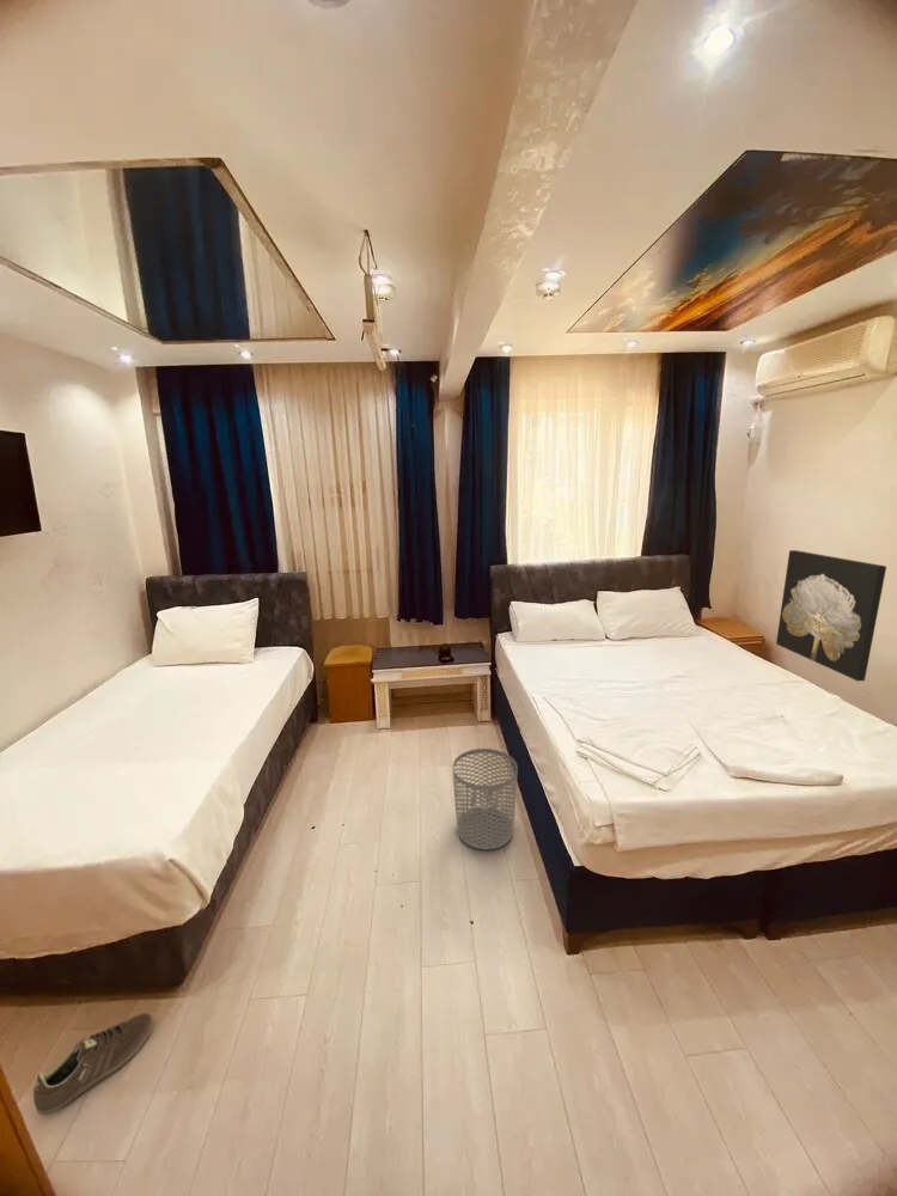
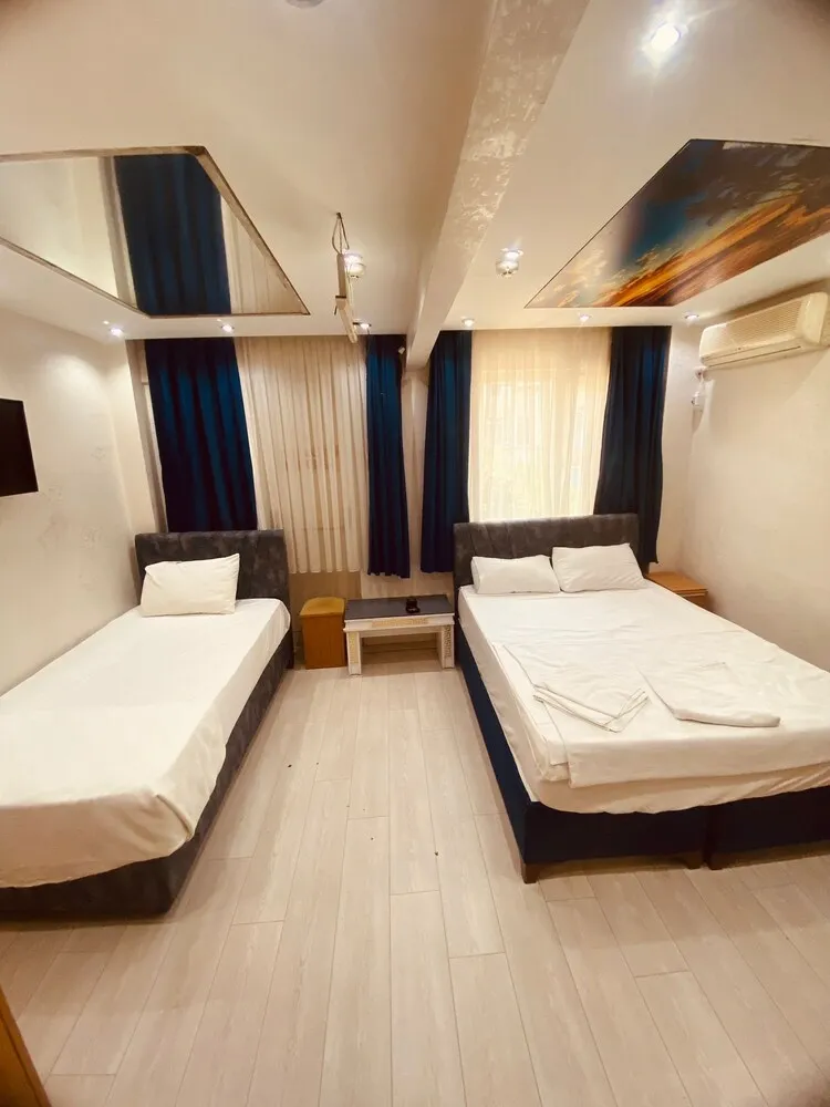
- sneaker [32,1012,154,1117]
- waste bin [452,748,519,850]
- wall art [775,549,887,682]
